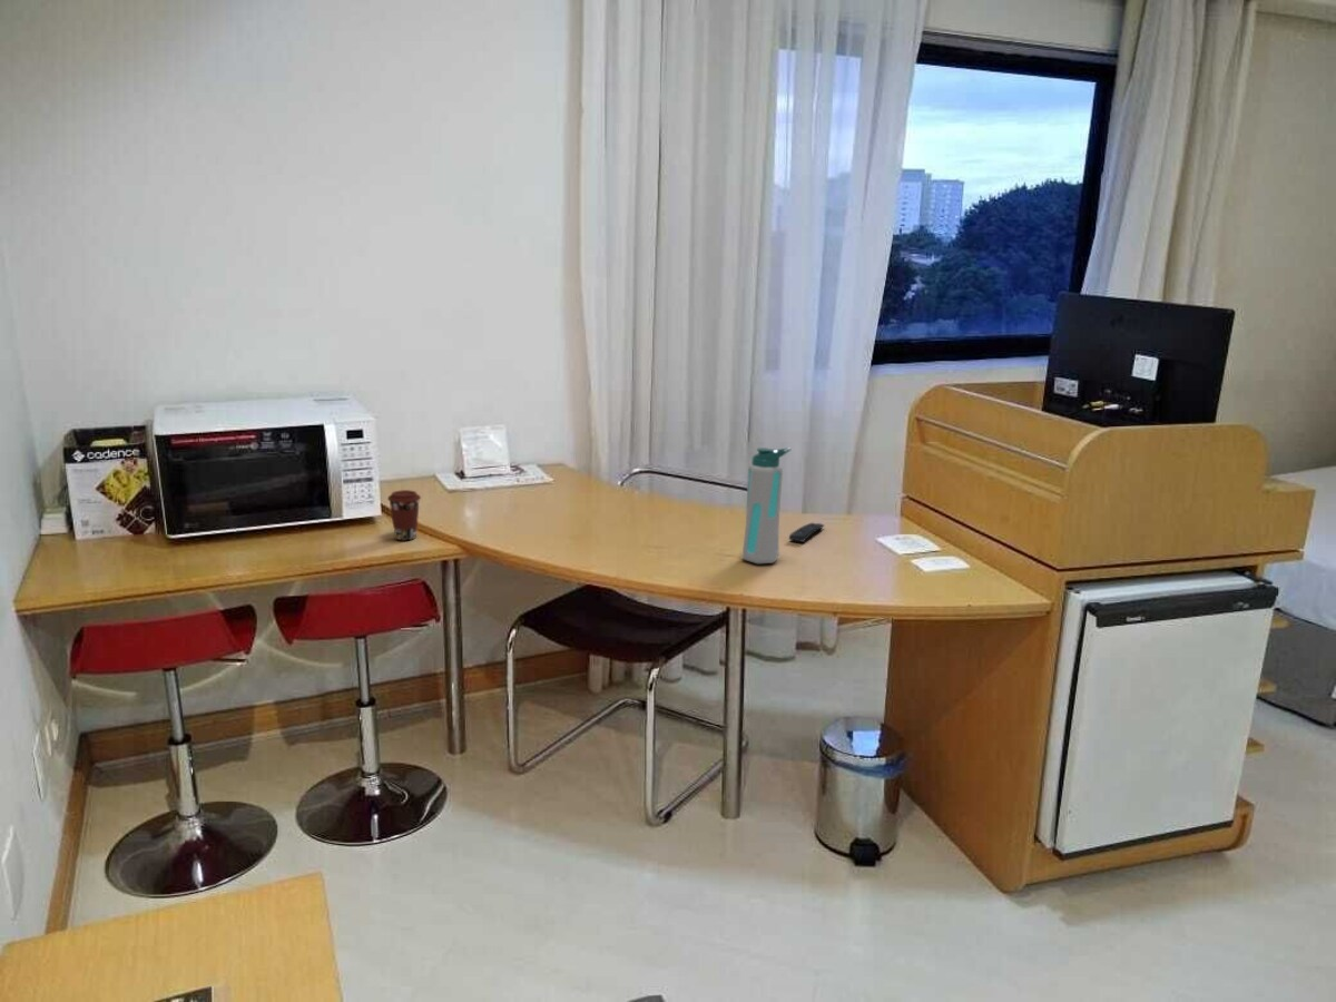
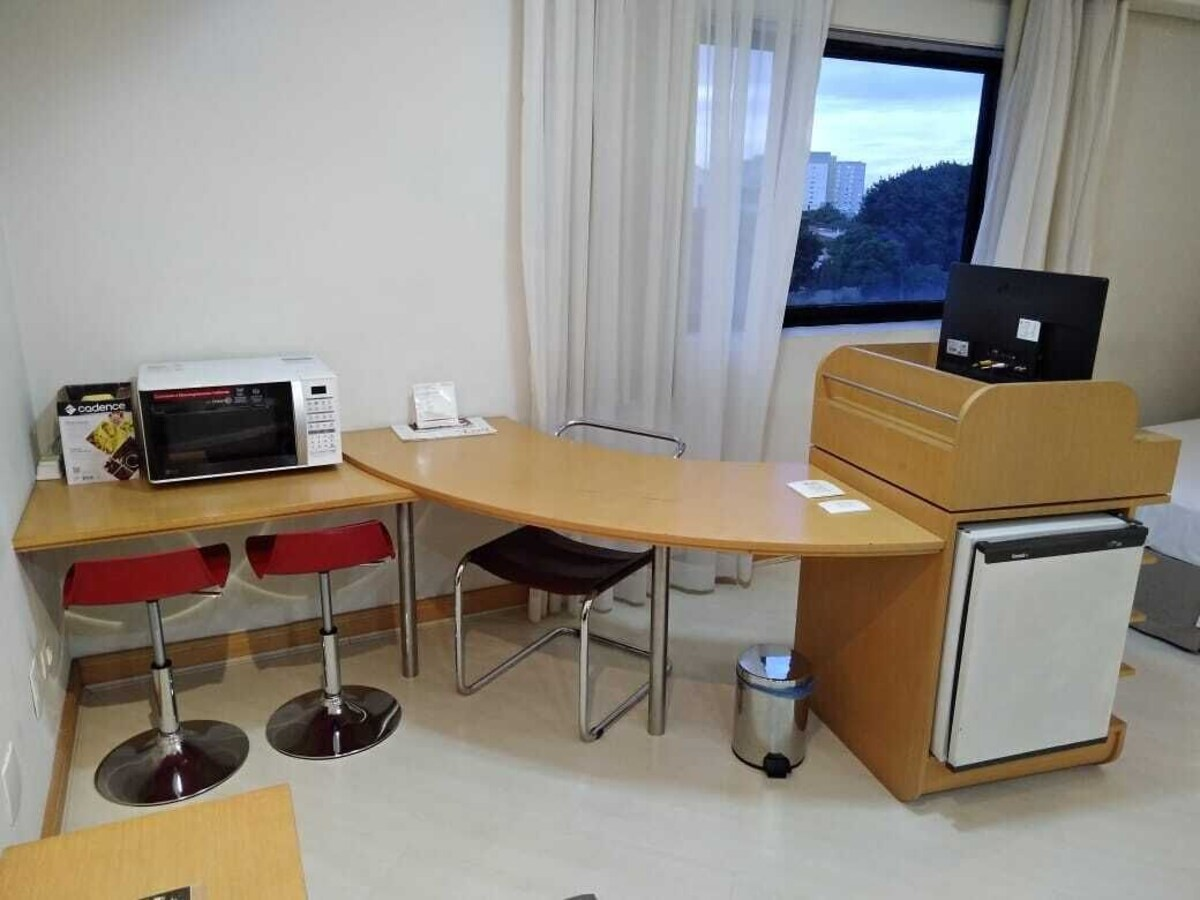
- water bottle [741,446,792,564]
- remote control [788,522,825,543]
- coffee cup [386,489,422,541]
